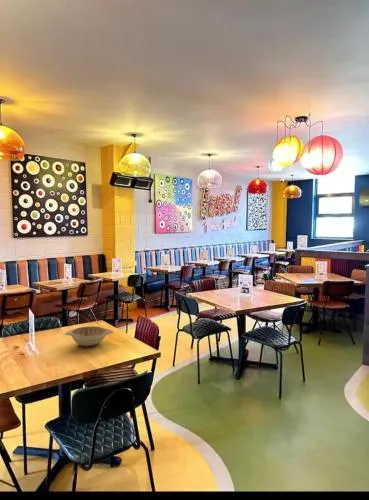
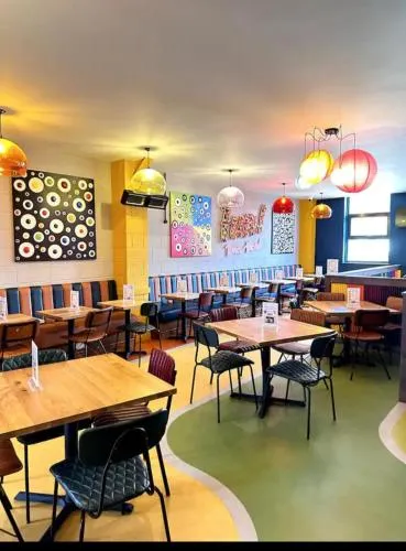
- decorative bowl [64,325,114,347]
